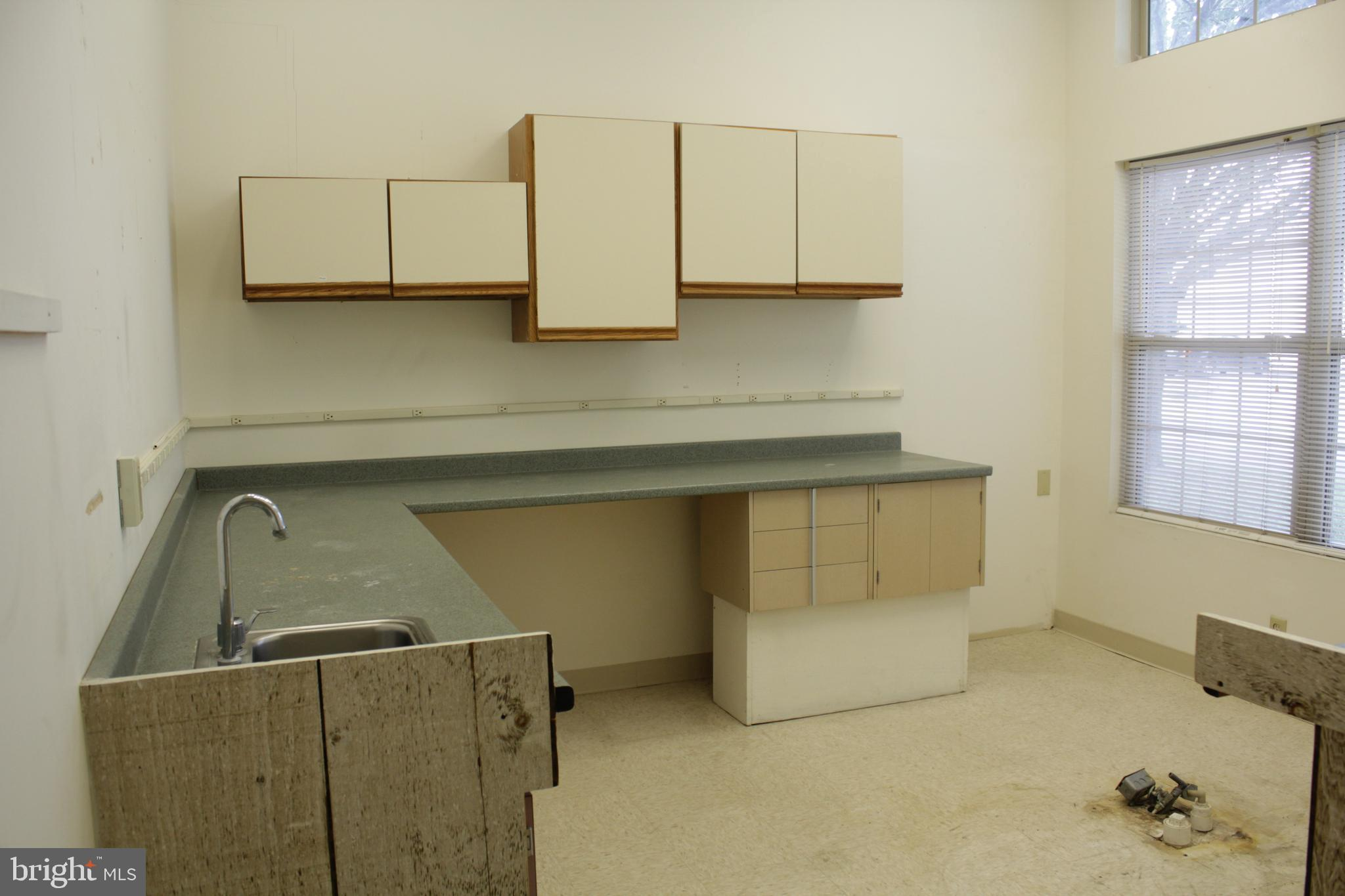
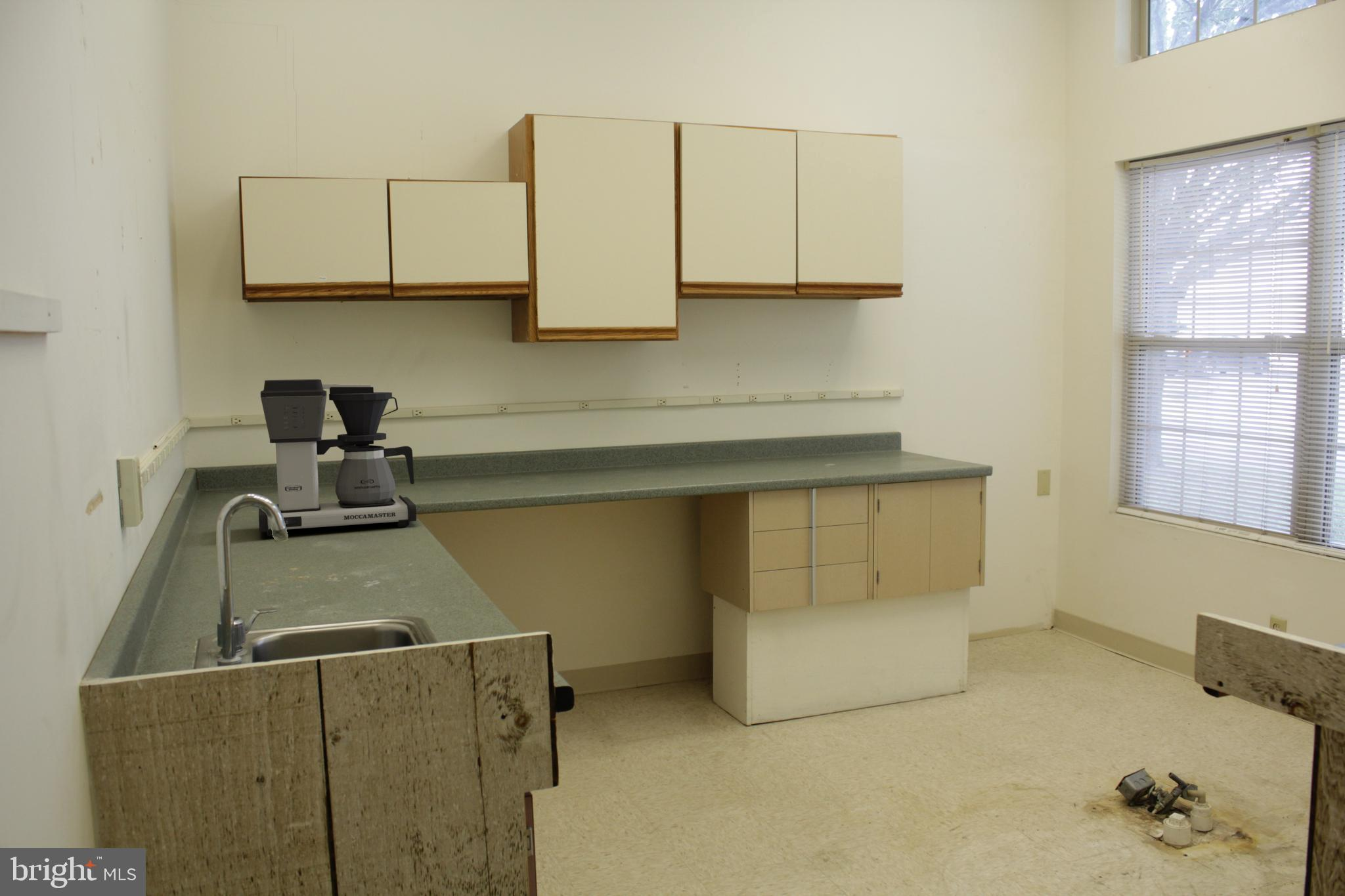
+ coffee maker [258,379,417,537]
